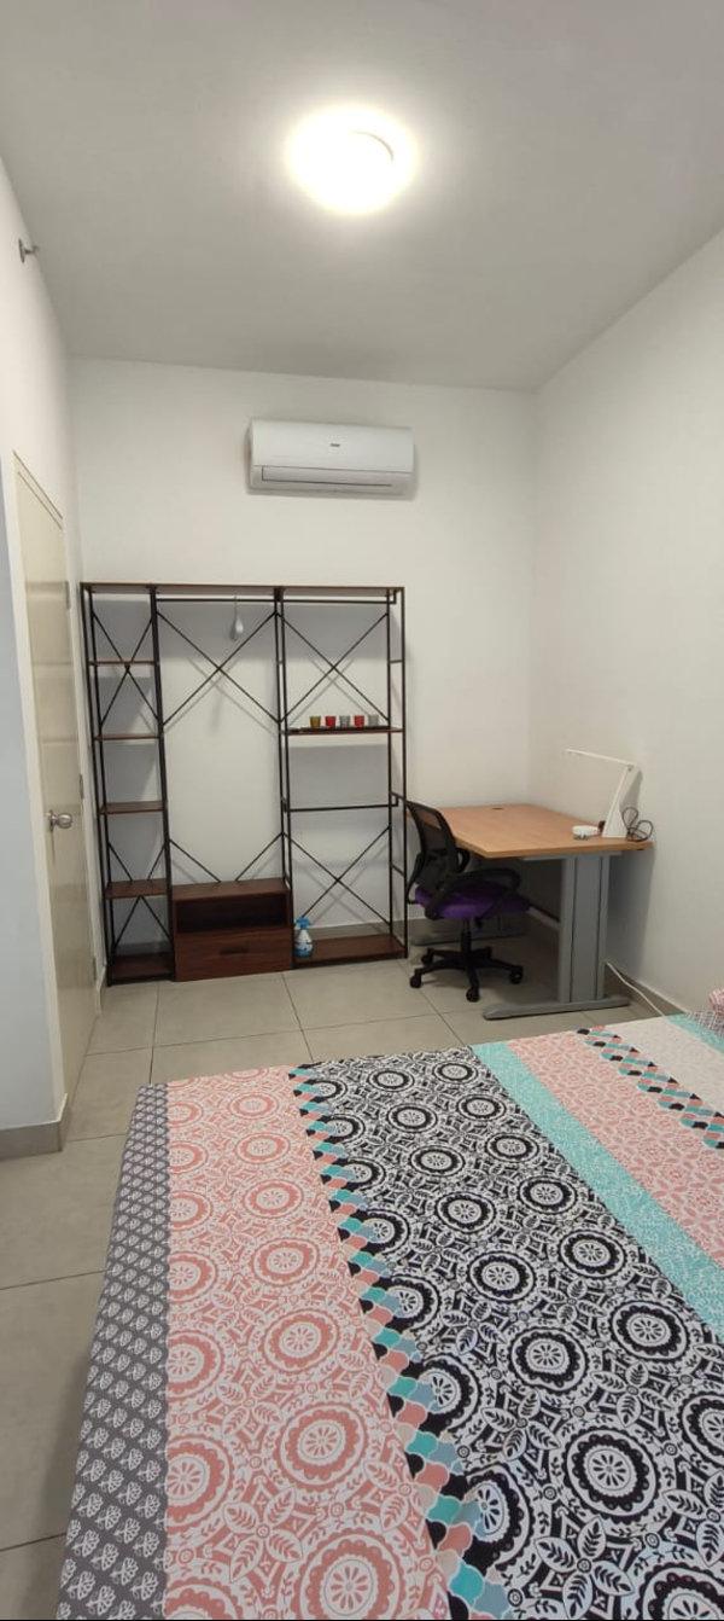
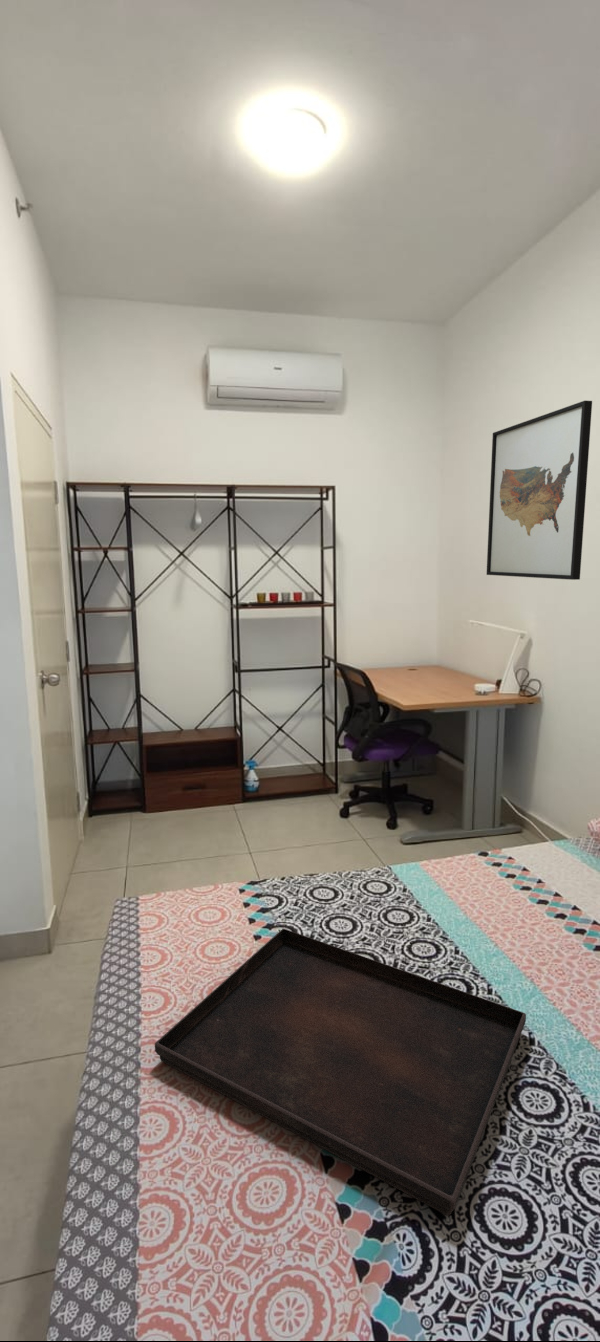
+ wall art [486,400,593,581]
+ serving tray [154,928,527,1217]
